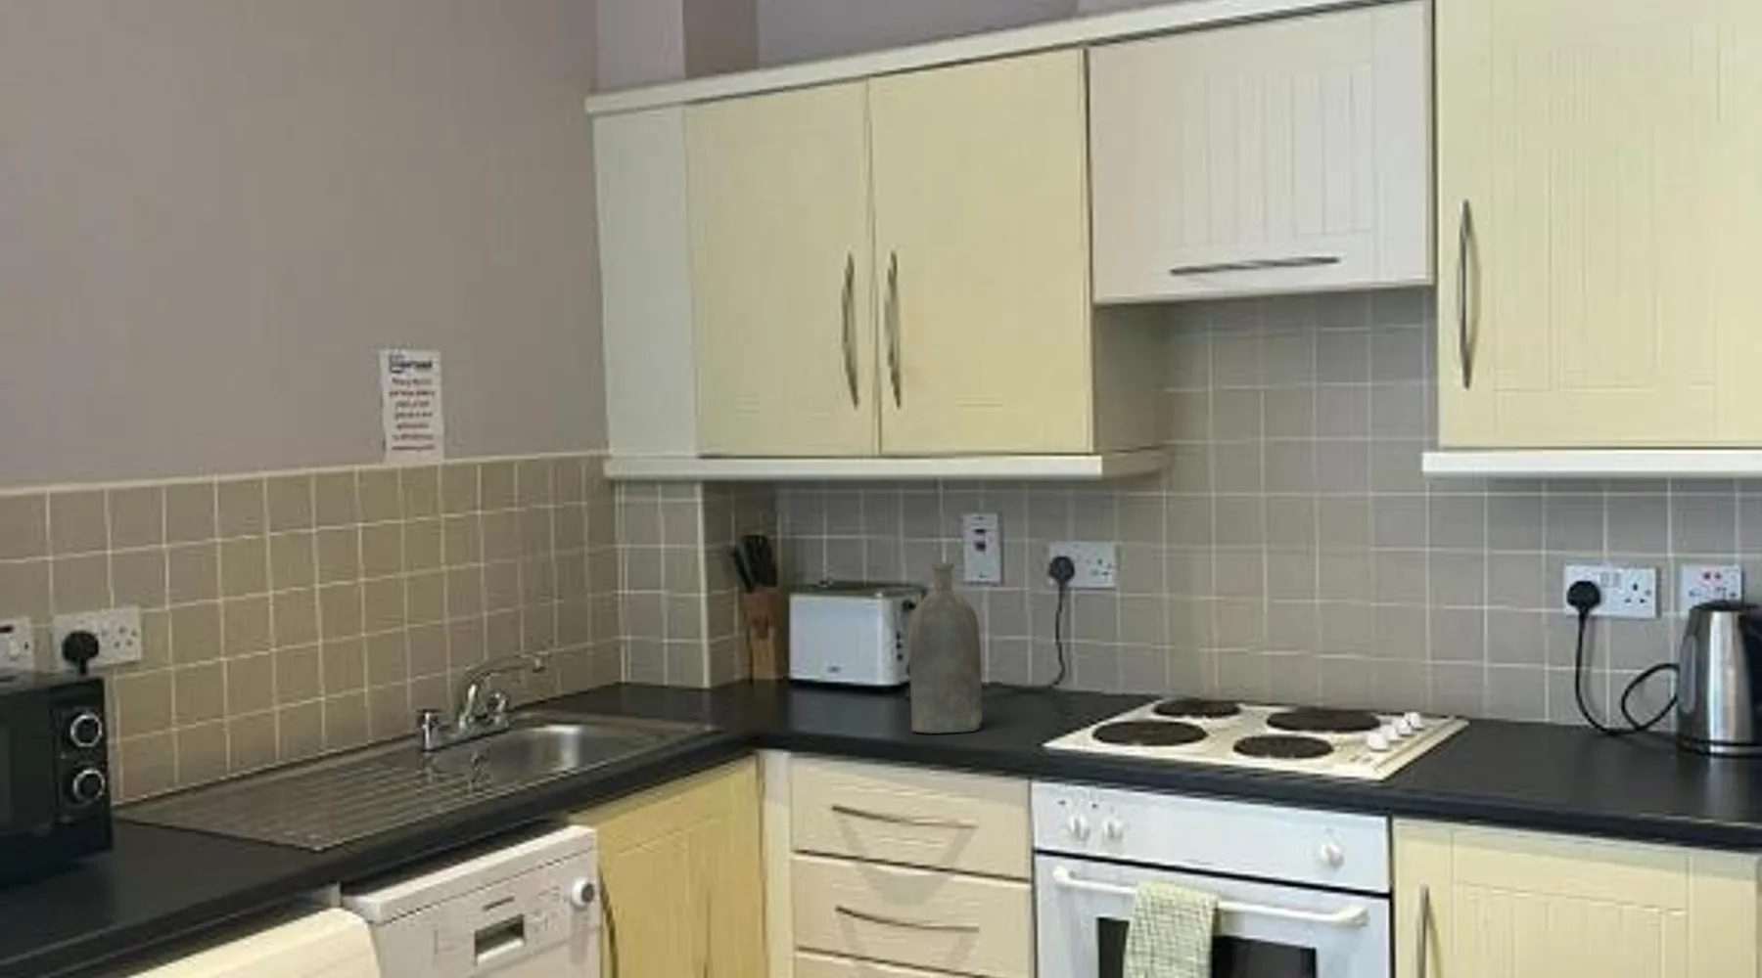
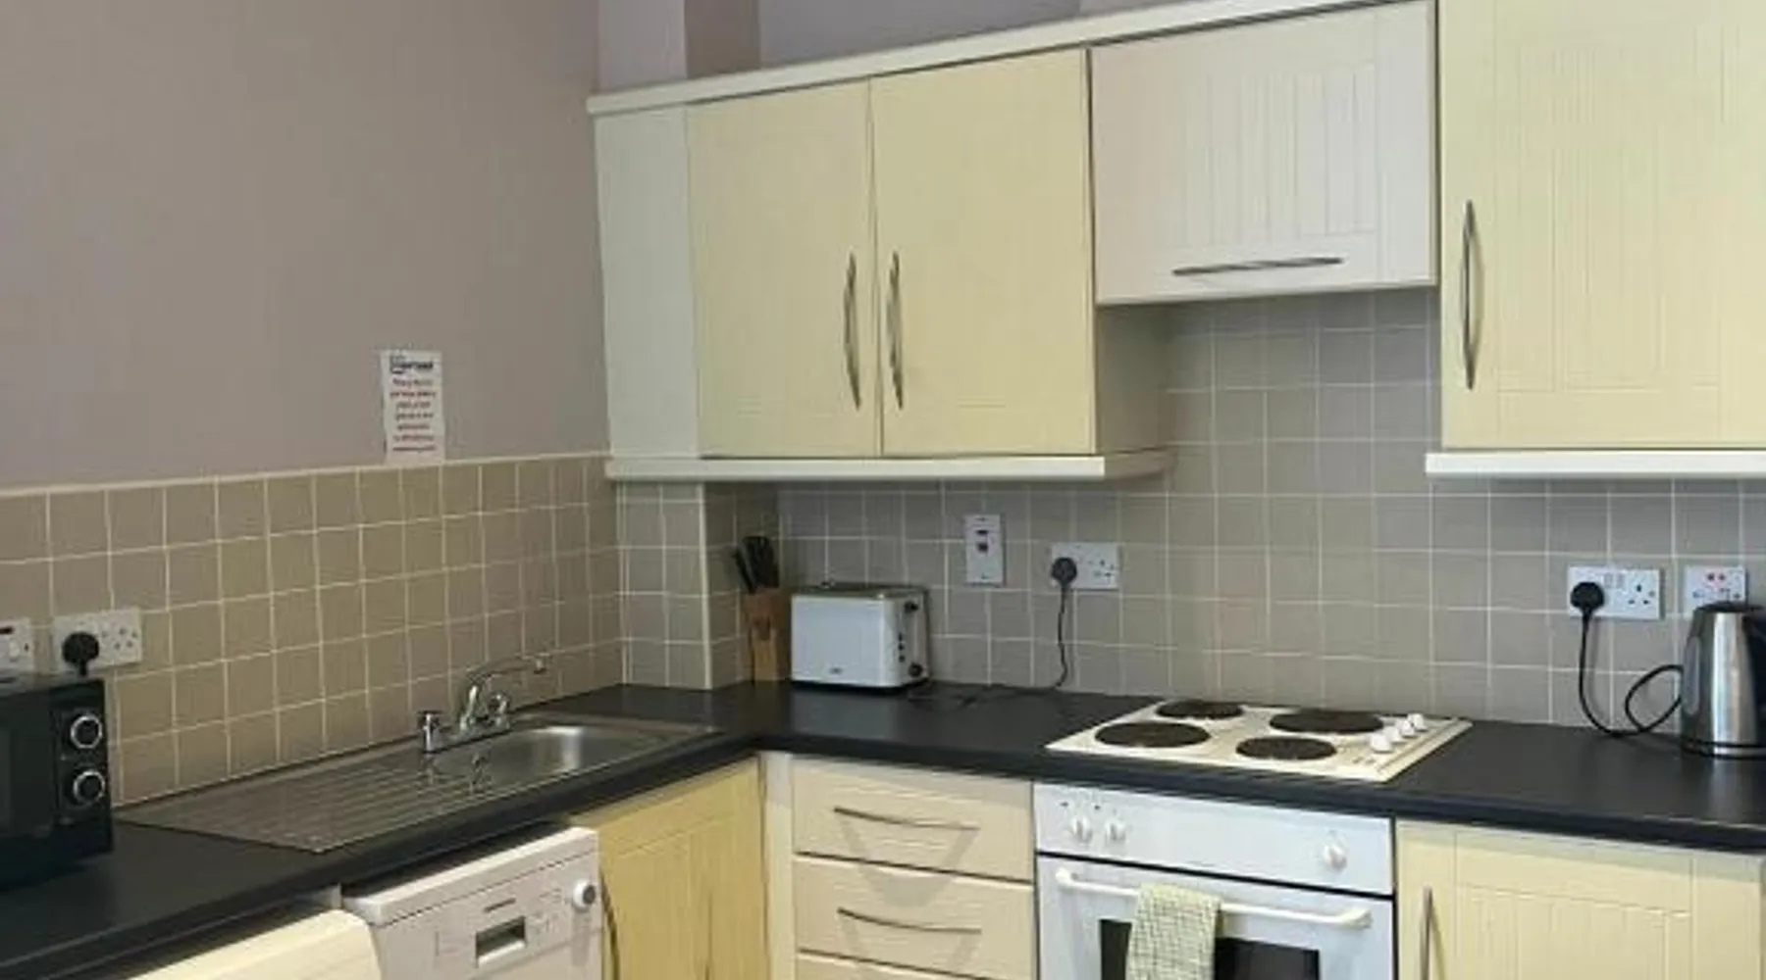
- bottle [908,561,983,735]
